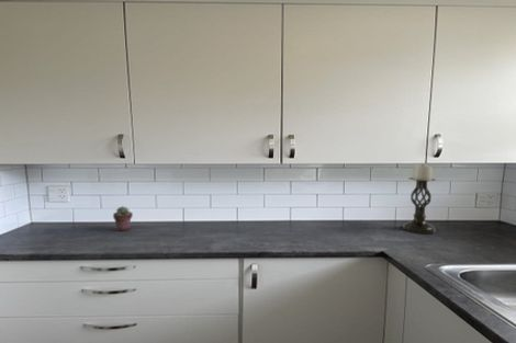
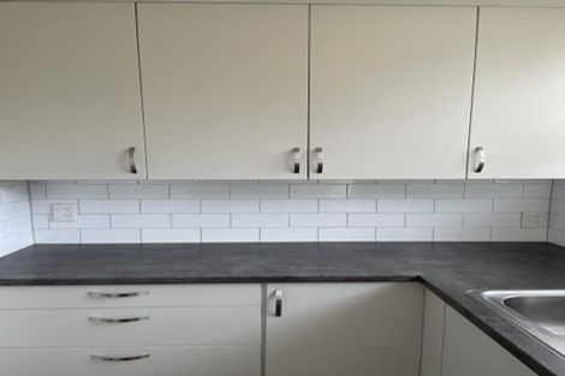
- potted succulent [112,205,134,232]
- candle holder [402,163,437,235]
